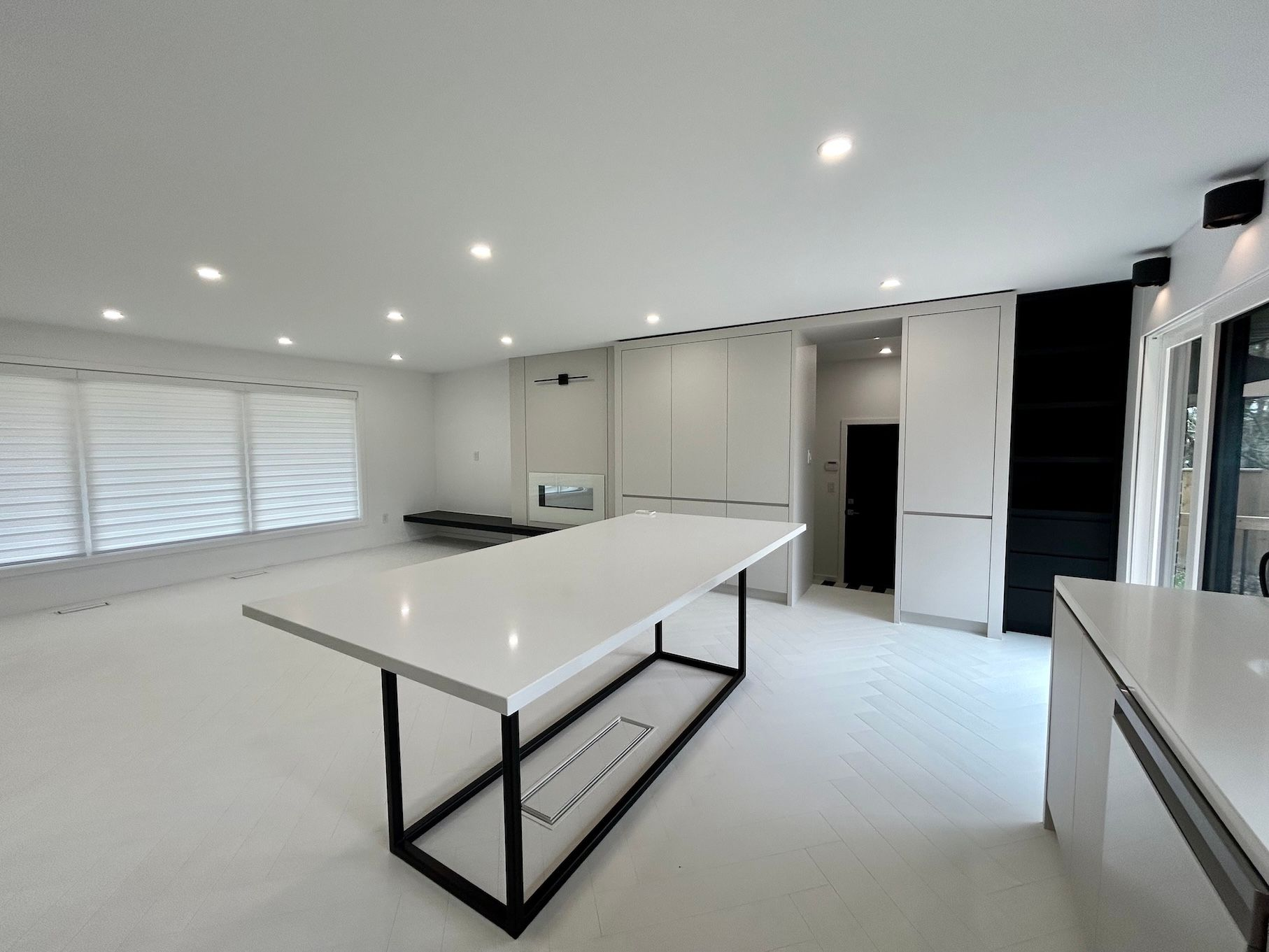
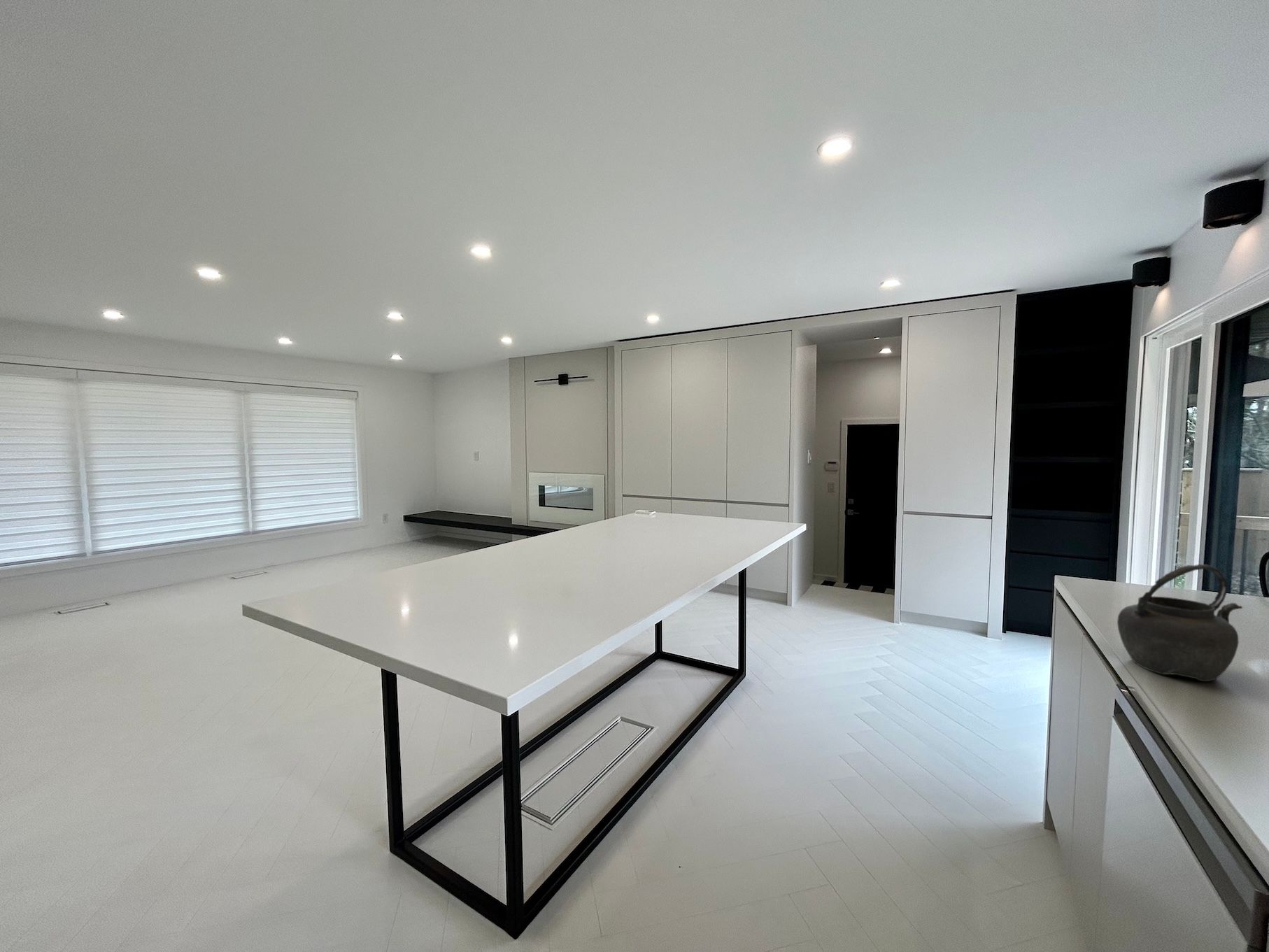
+ kettle [1116,564,1243,682]
